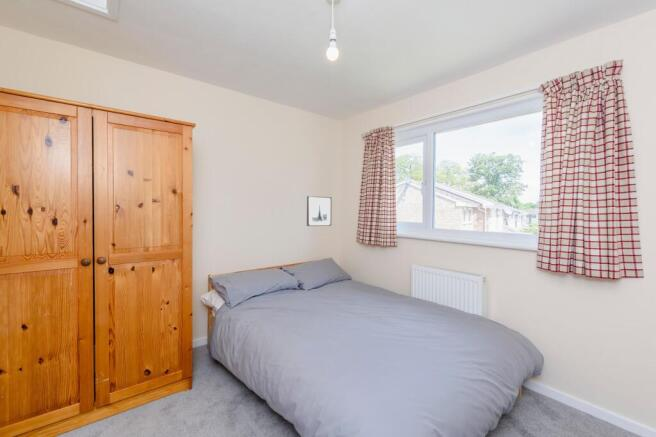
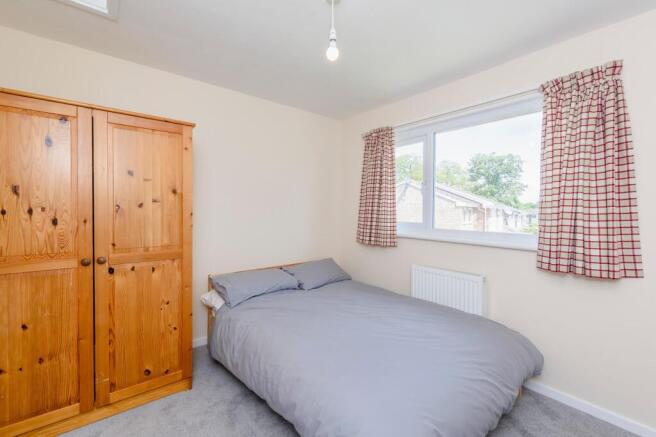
- wall art [306,195,333,227]
